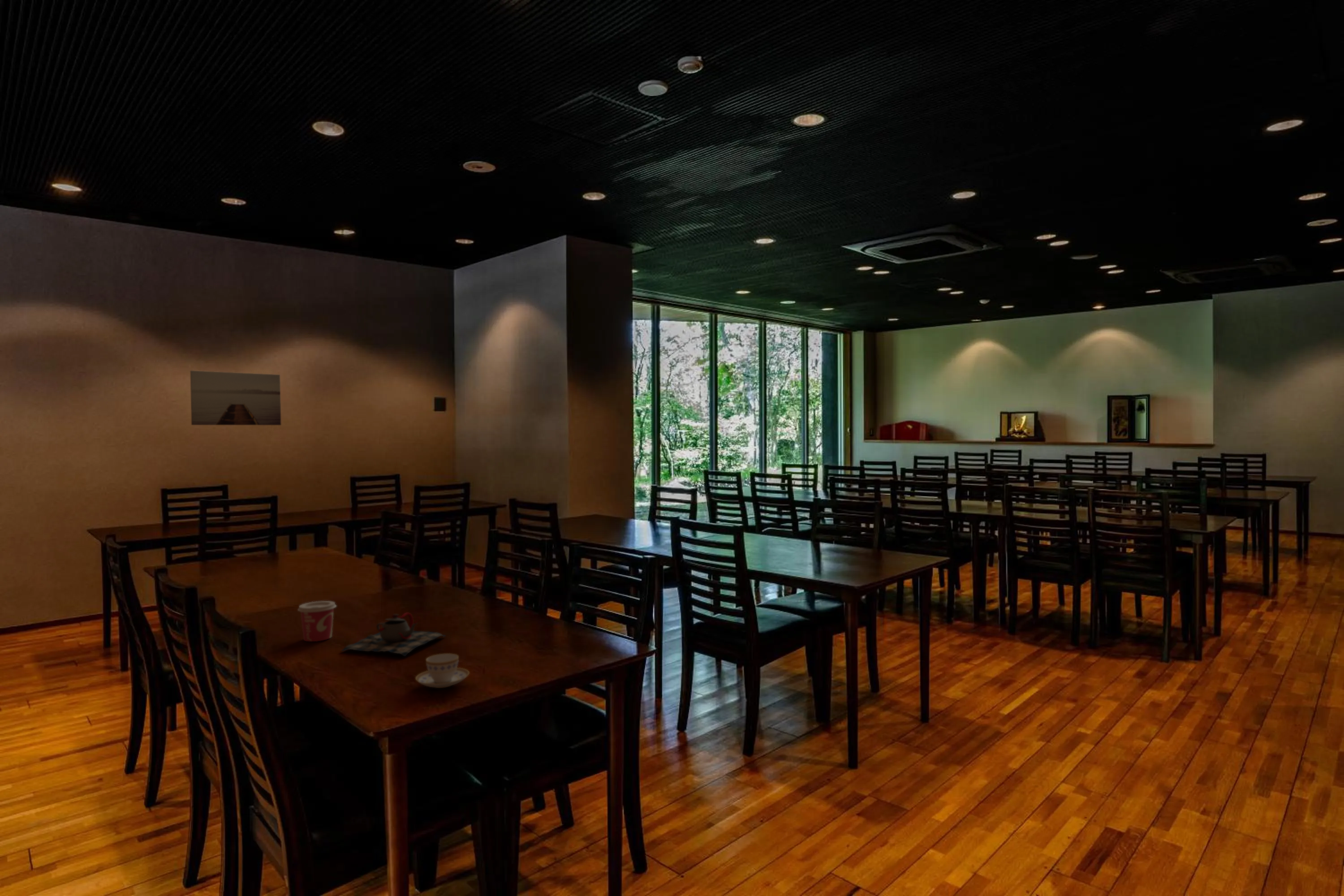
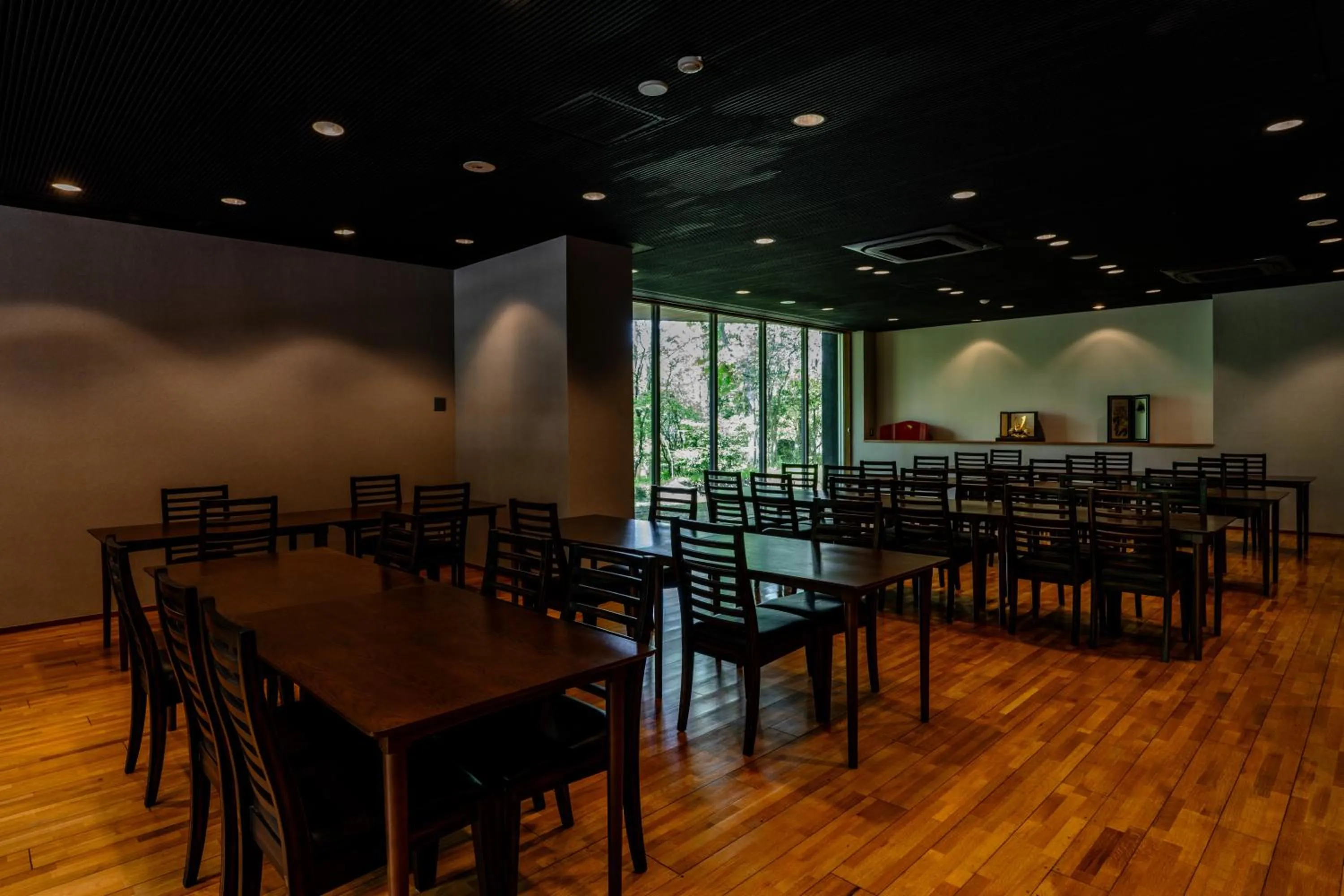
- cup [297,600,337,642]
- wall art [190,370,282,426]
- teapot [340,612,446,657]
- teacup [415,653,470,689]
